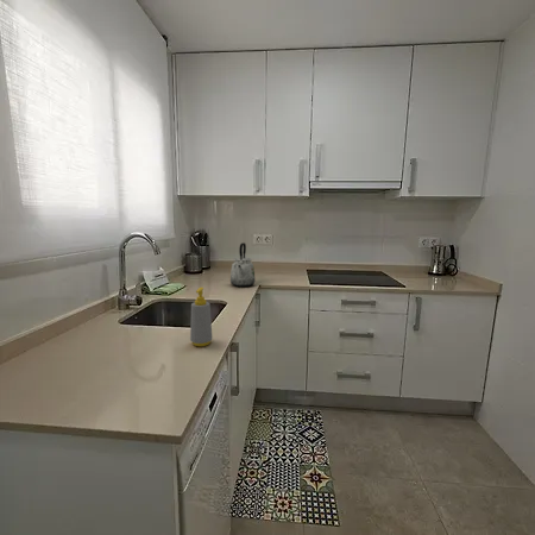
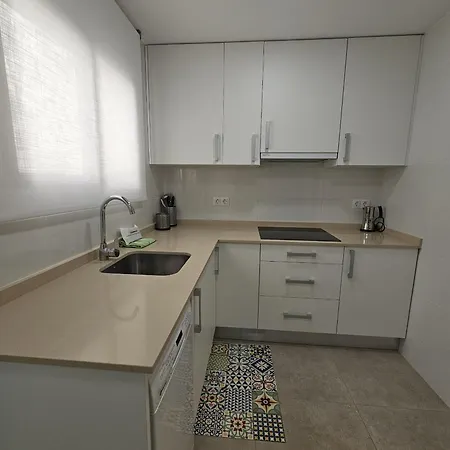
- kettle [229,241,257,288]
- soap bottle [189,287,213,347]
